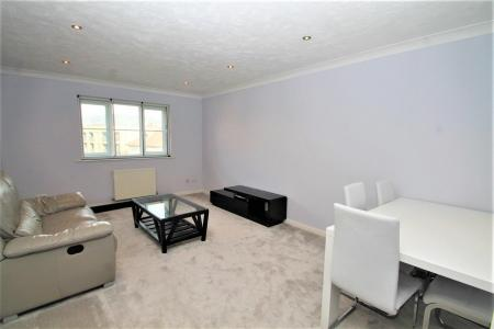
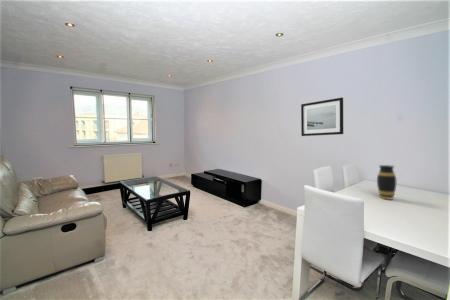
+ vase [376,164,397,201]
+ wall art [300,97,344,137]
